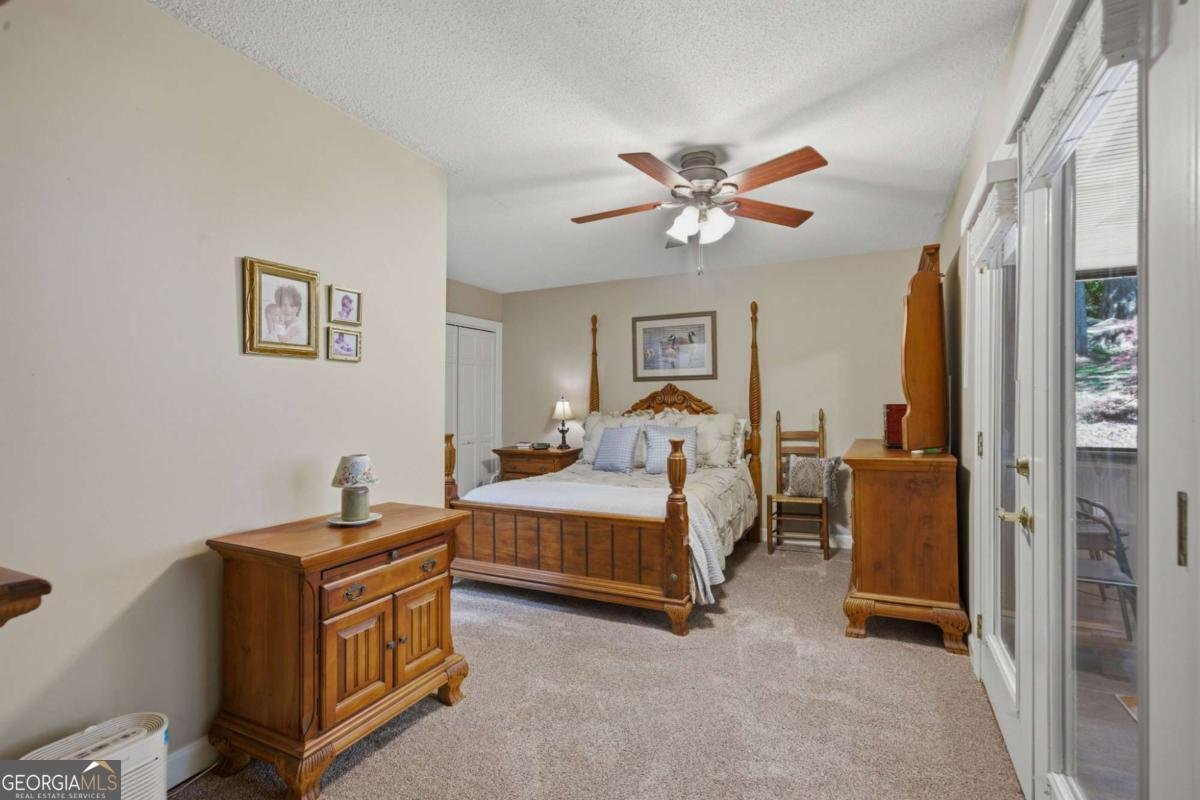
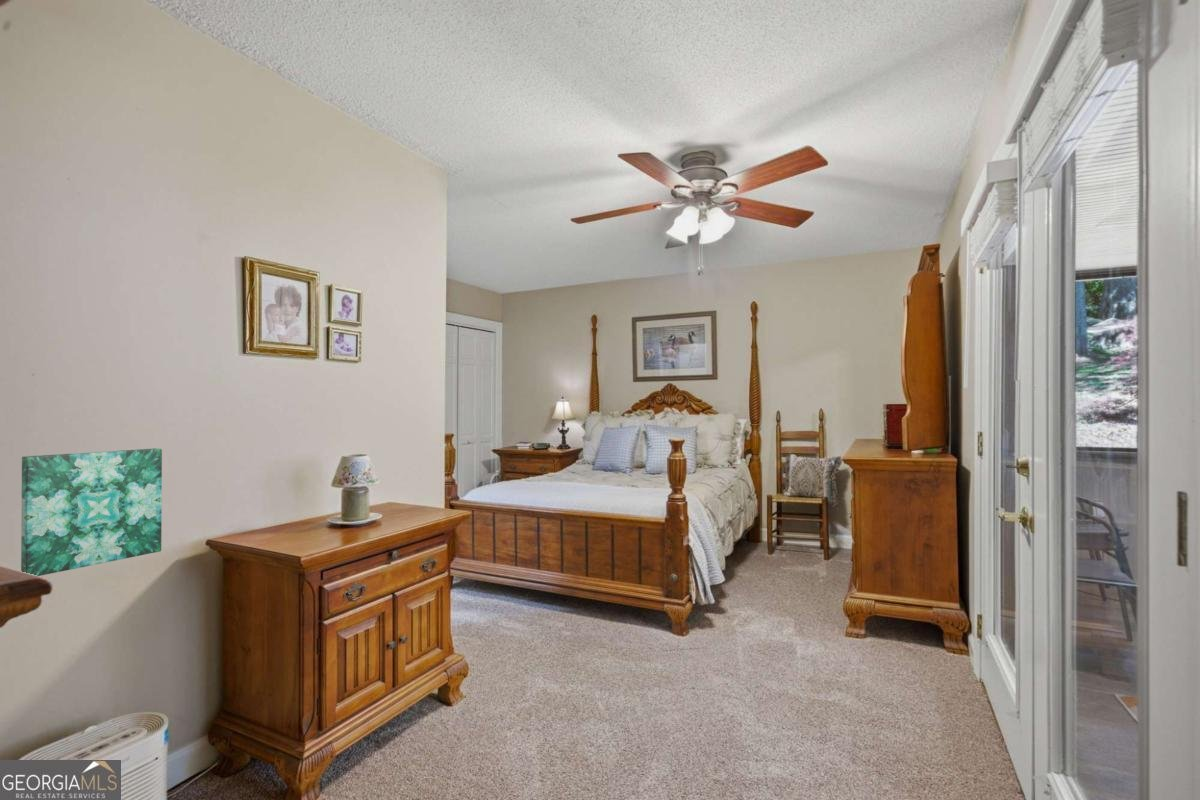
+ wall art [20,447,163,577]
